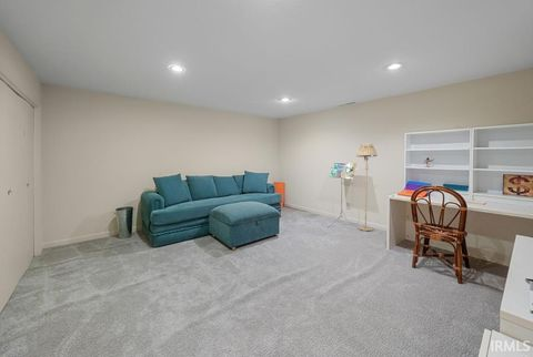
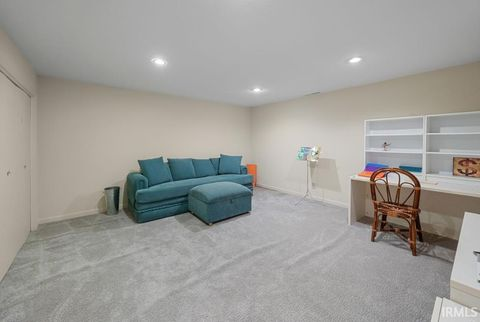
- floor lamp [355,143,379,232]
